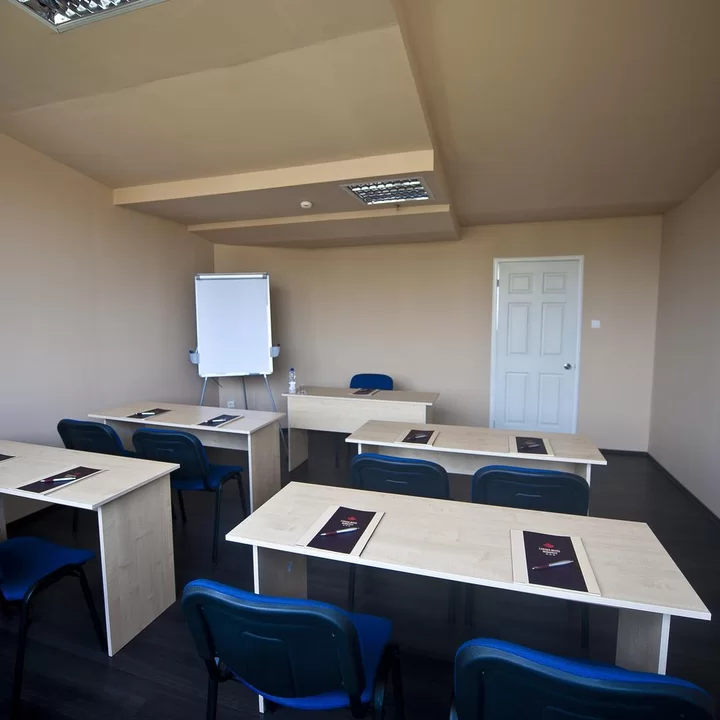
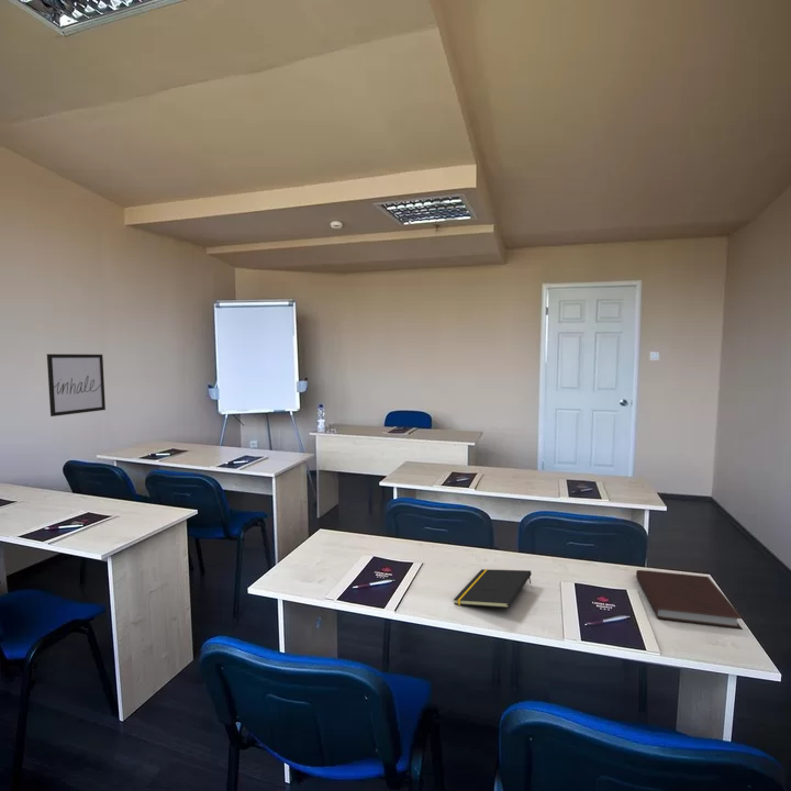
+ wall art [46,353,107,417]
+ notepad [453,568,533,609]
+ notebook [635,569,745,631]
